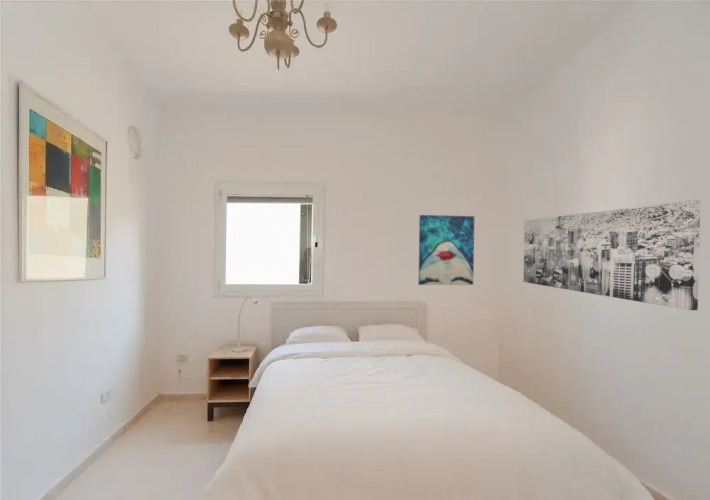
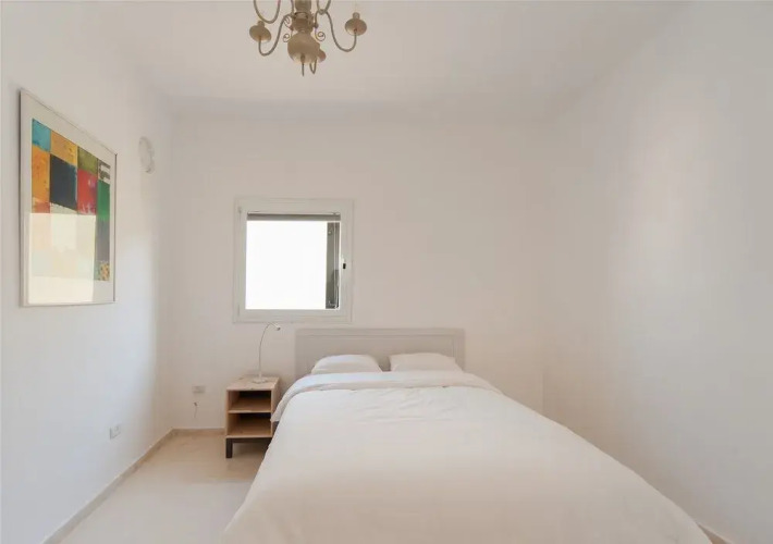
- wall art [522,199,701,311]
- wall art [417,214,475,286]
